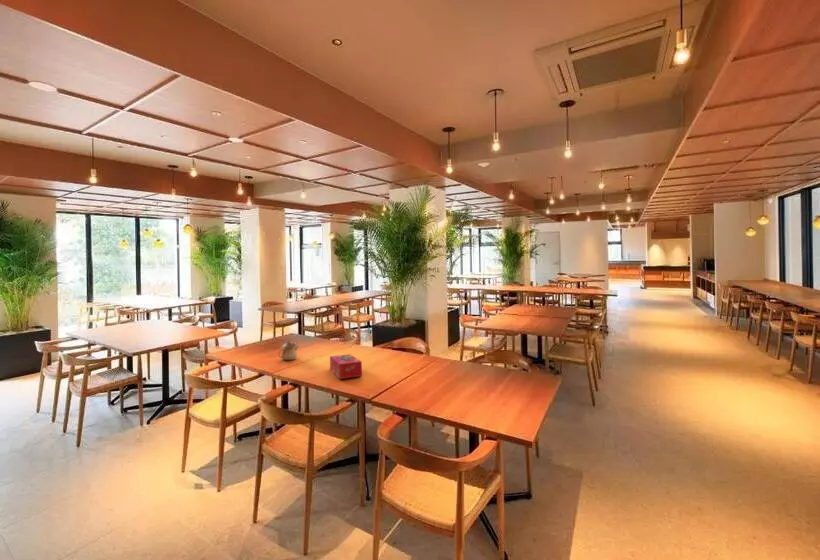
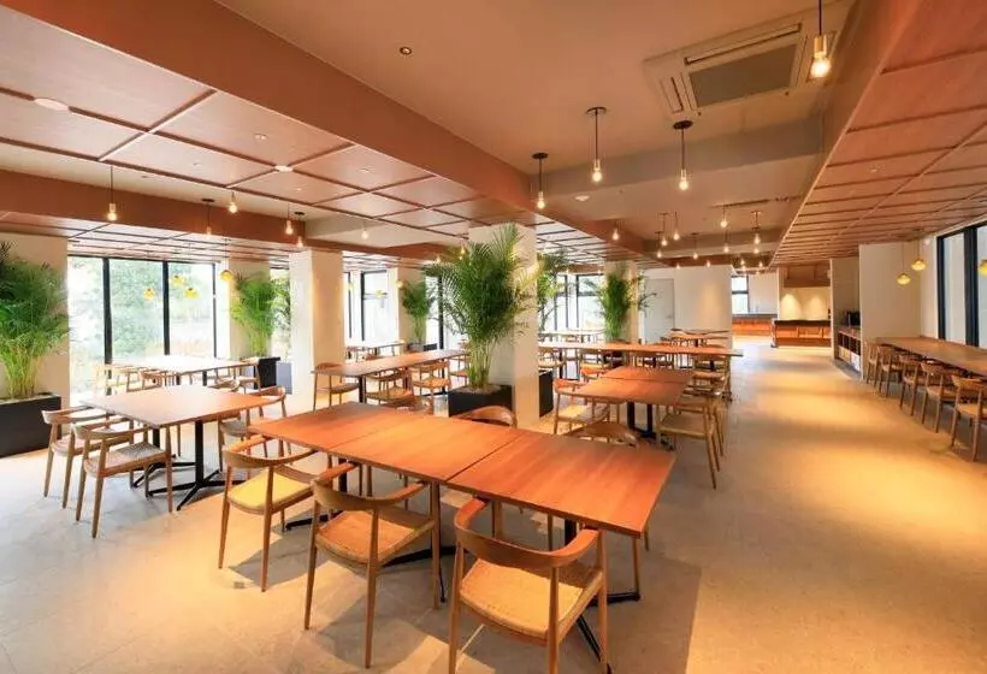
- tissue box [329,353,363,380]
- teapot [277,339,299,361]
